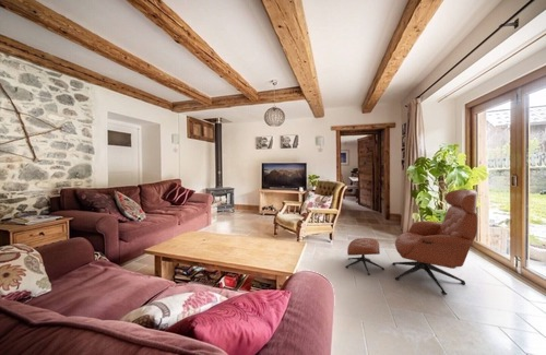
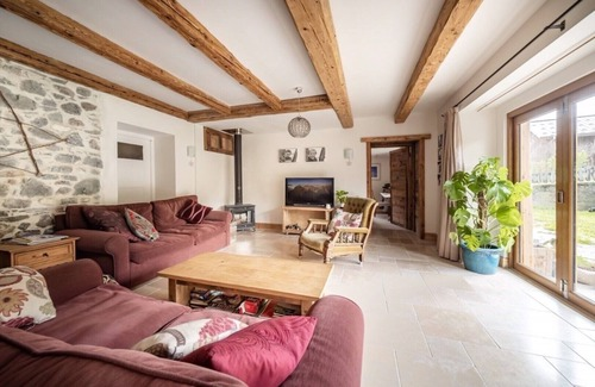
- lounge chair [345,189,479,296]
